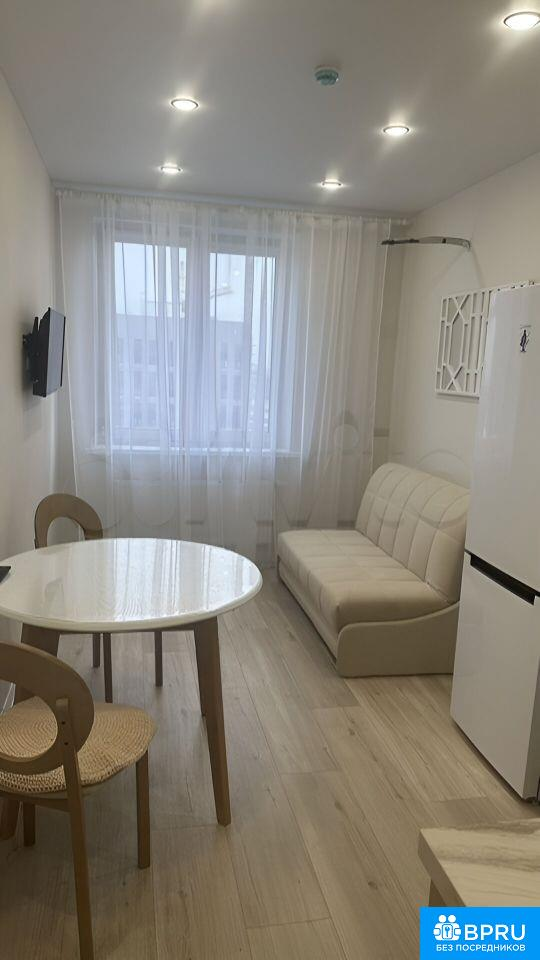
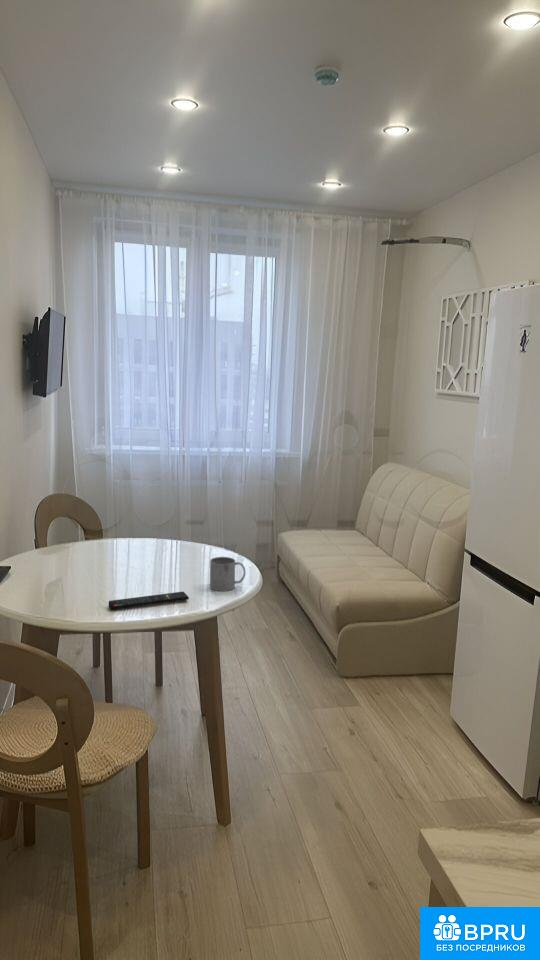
+ mug [209,556,246,592]
+ remote control [108,591,190,611]
